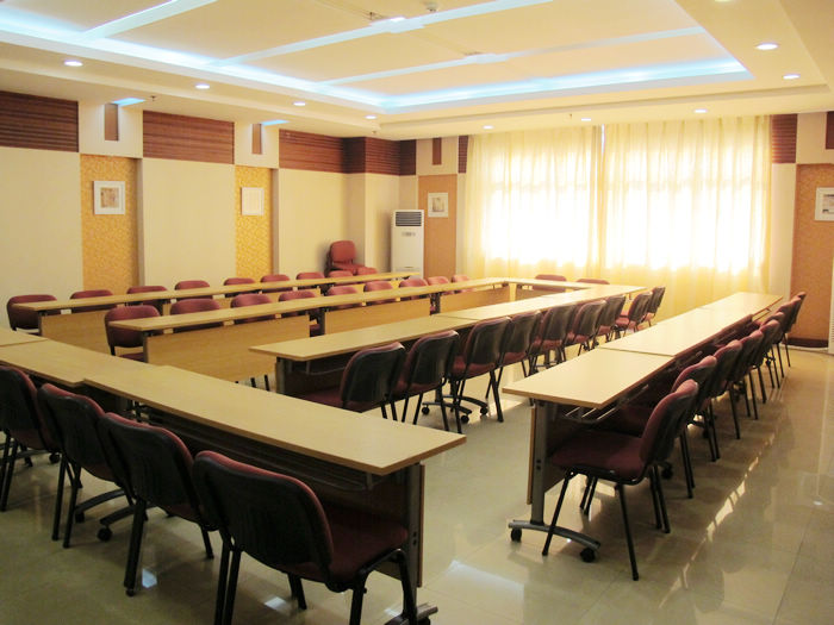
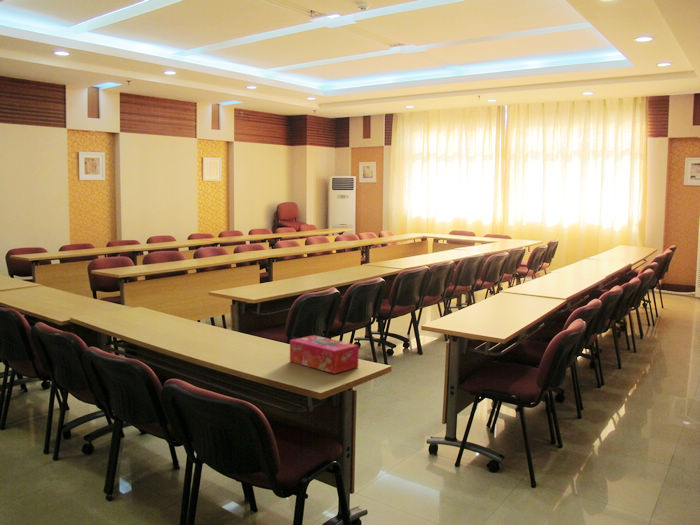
+ tissue box [289,334,360,375]
